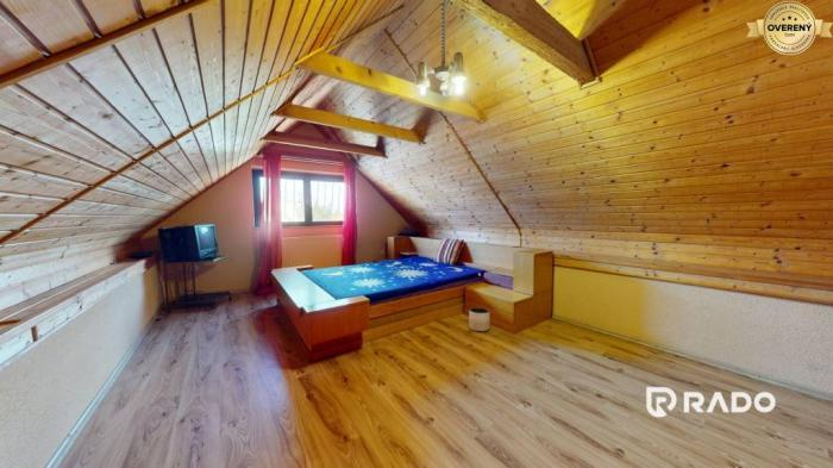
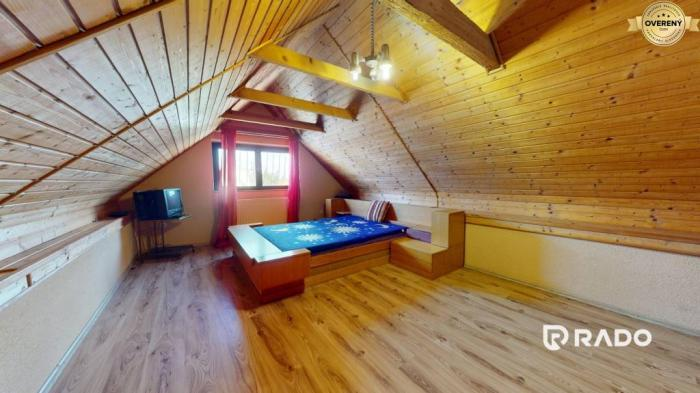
- planter [468,306,490,332]
